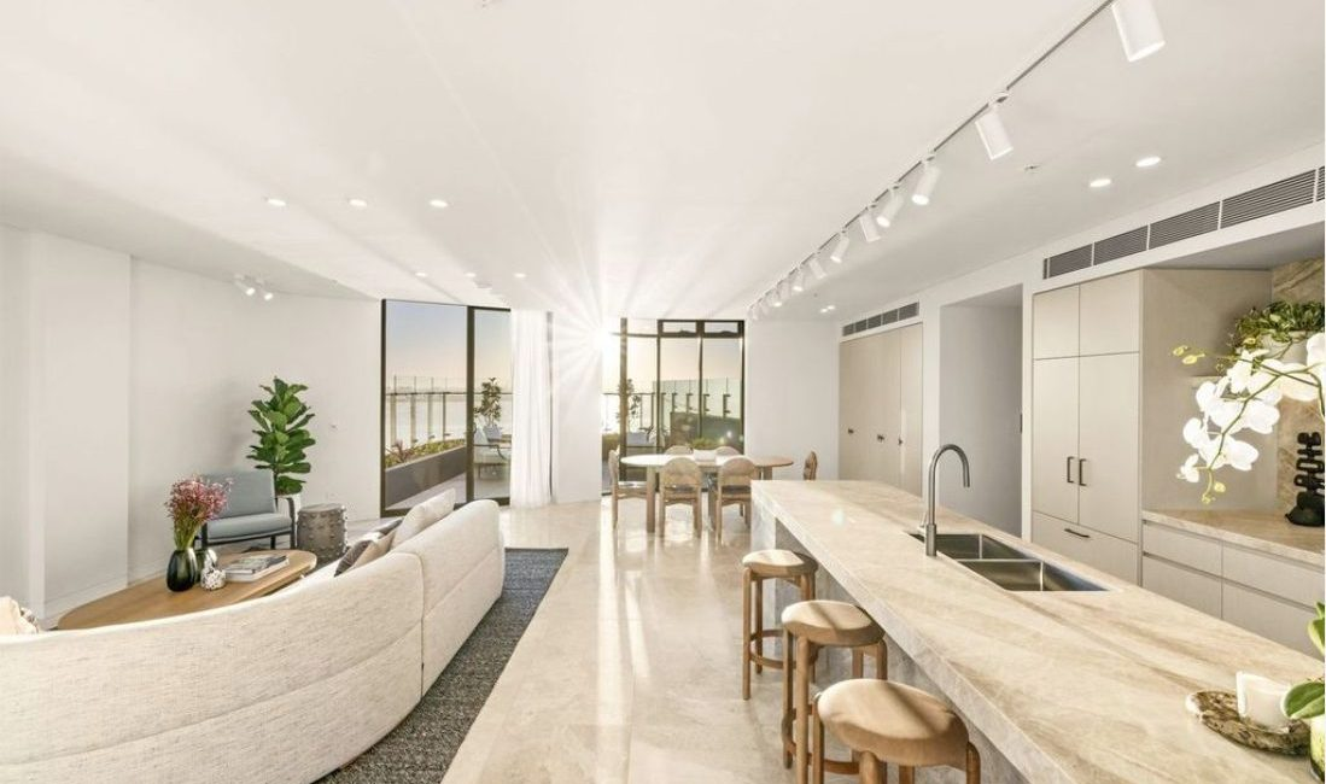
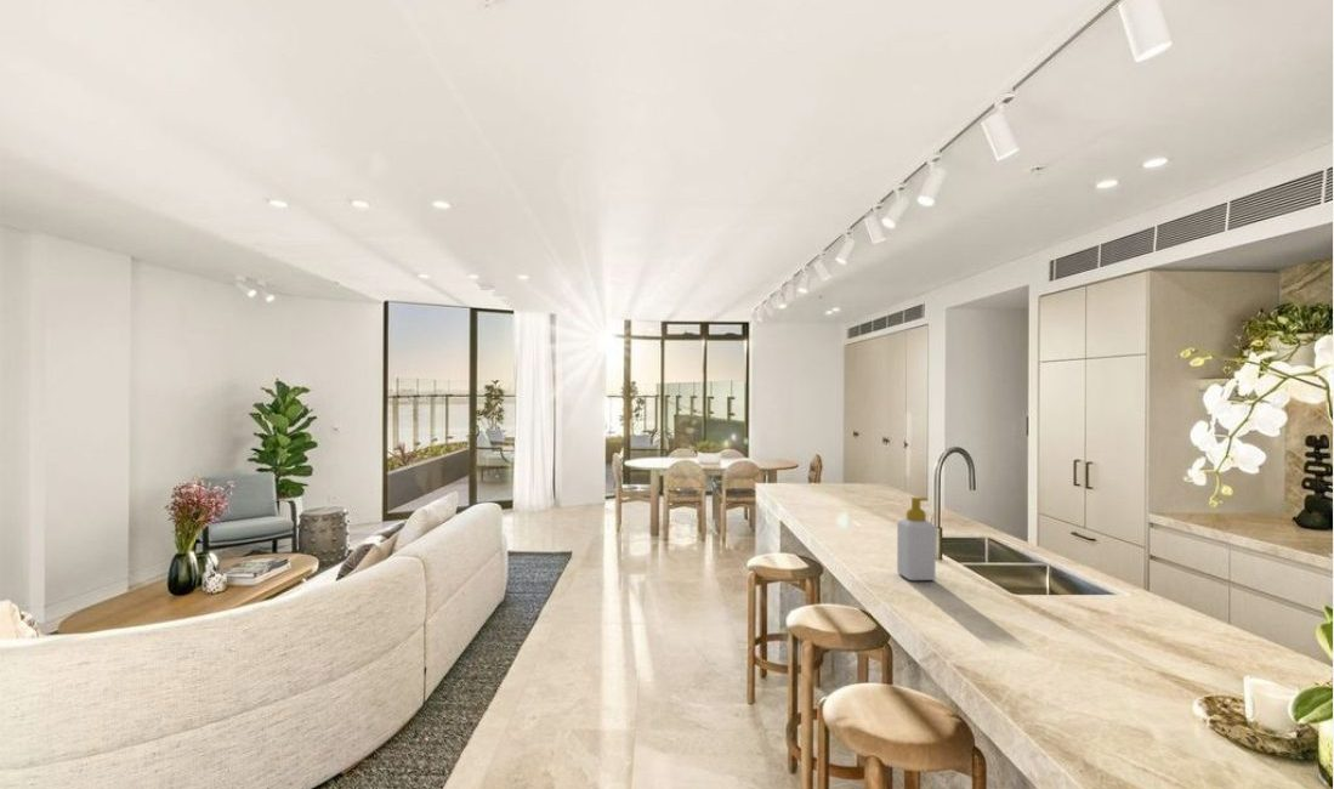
+ soap bottle [896,496,937,581]
